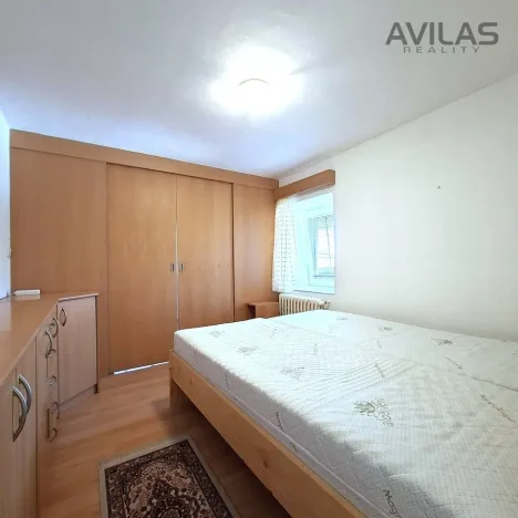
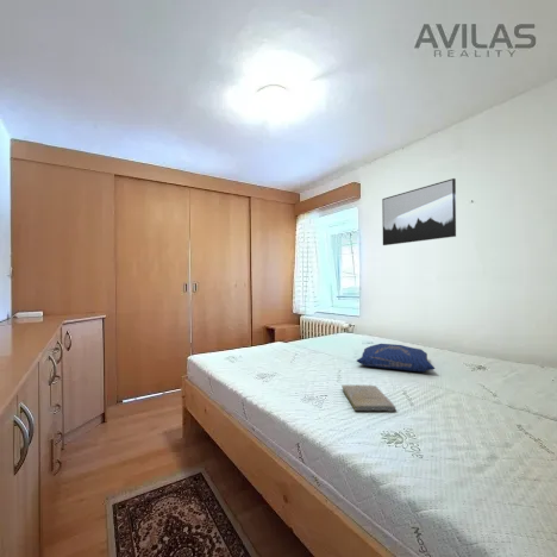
+ book [340,383,398,413]
+ wall art [381,177,457,246]
+ cushion [356,343,436,373]
